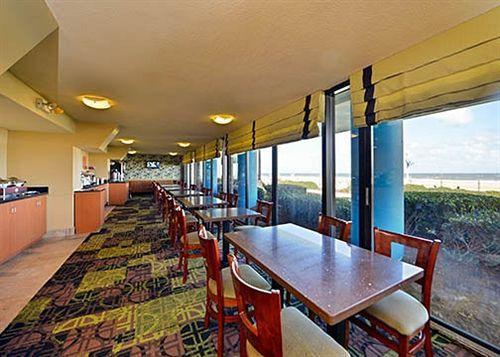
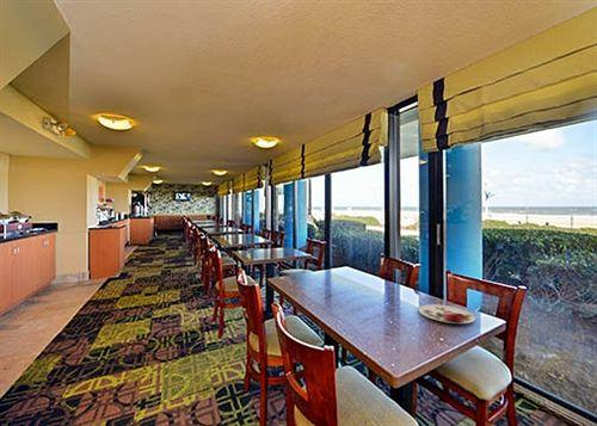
+ plate [418,303,476,325]
